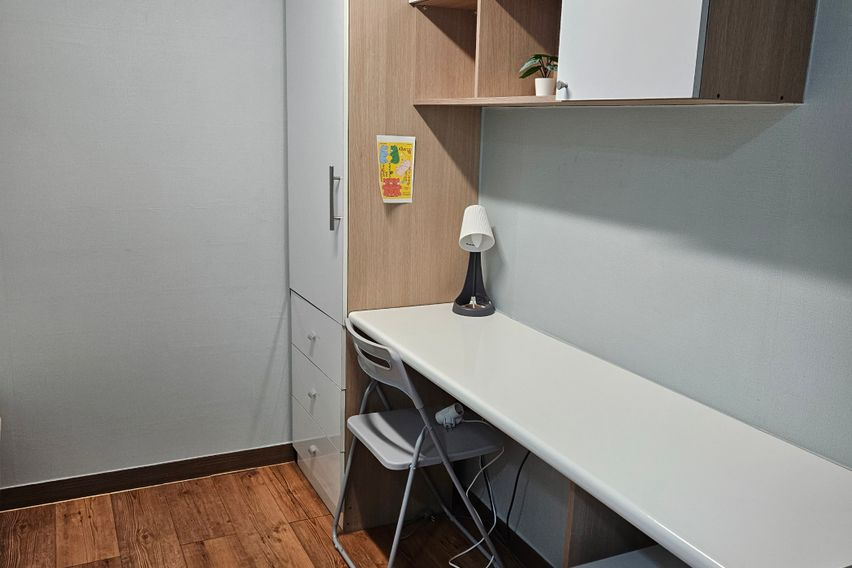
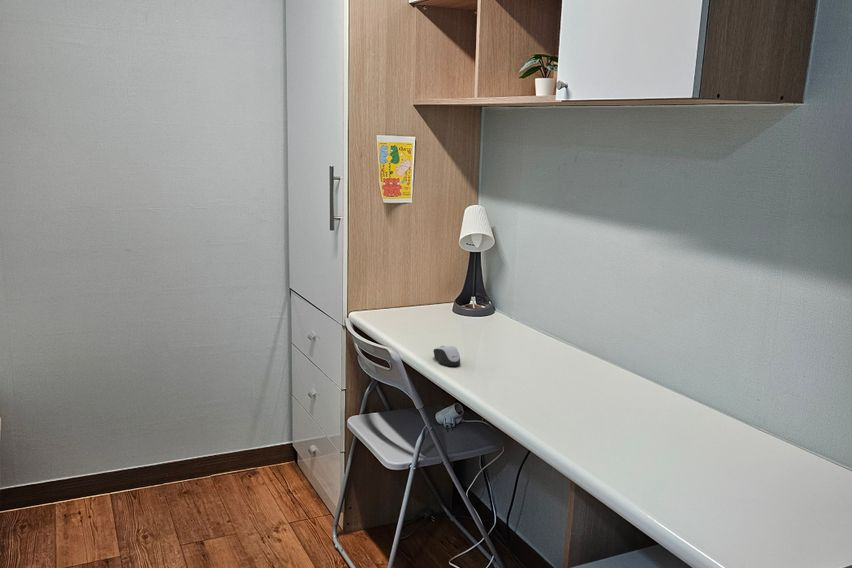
+ computer mouse [433,345,461,367]
